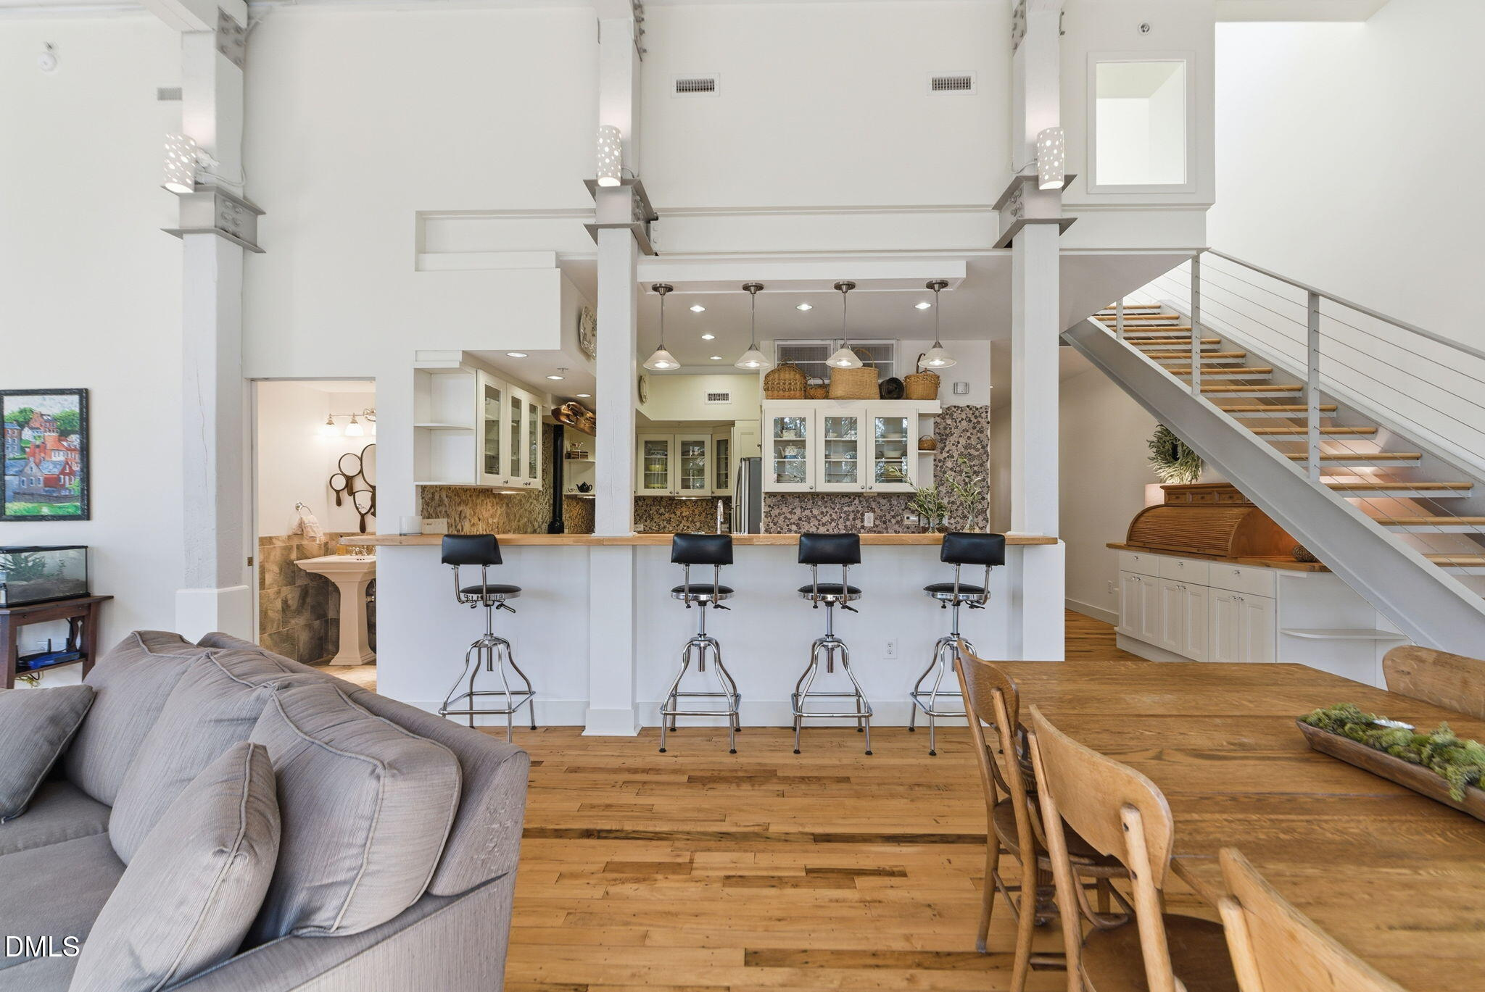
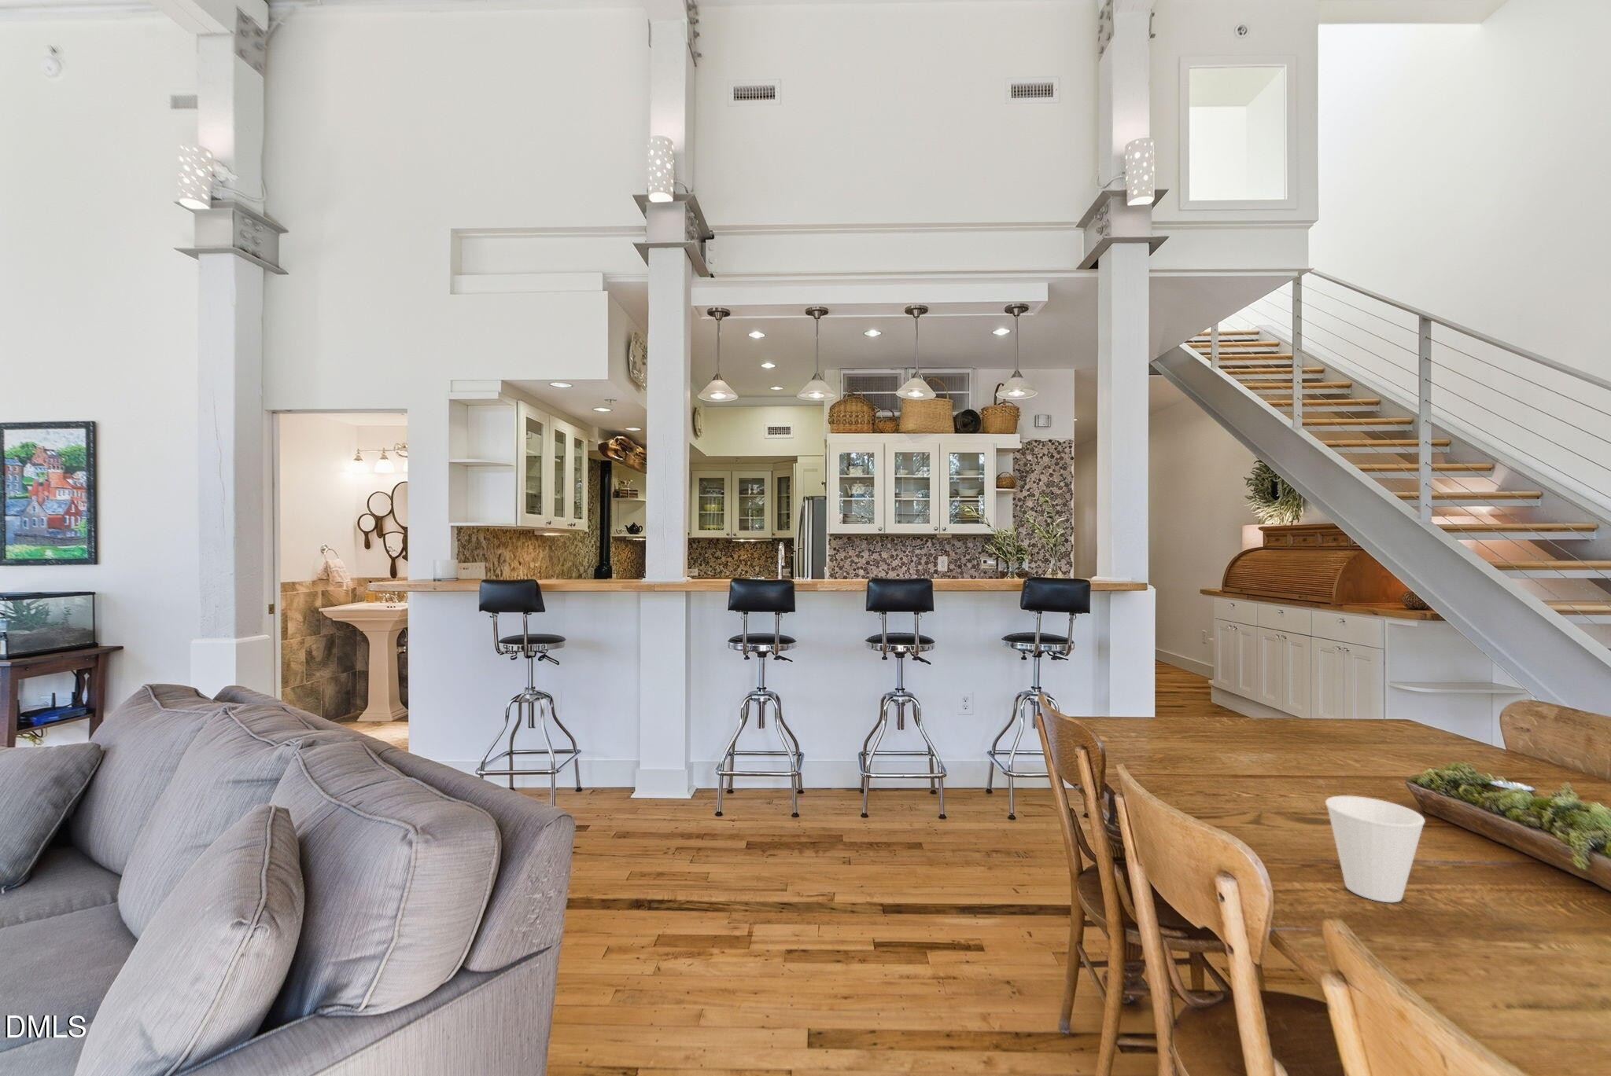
+ cup [1325,795,1426,903]
